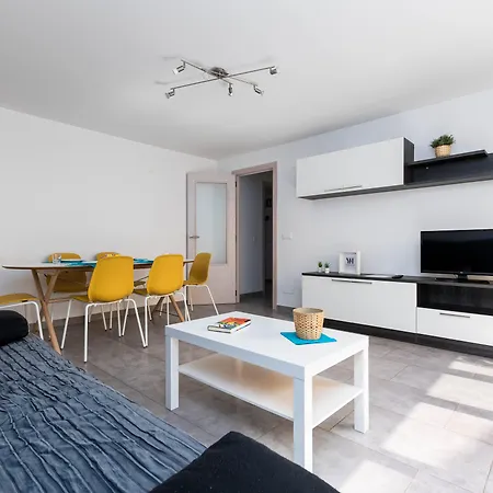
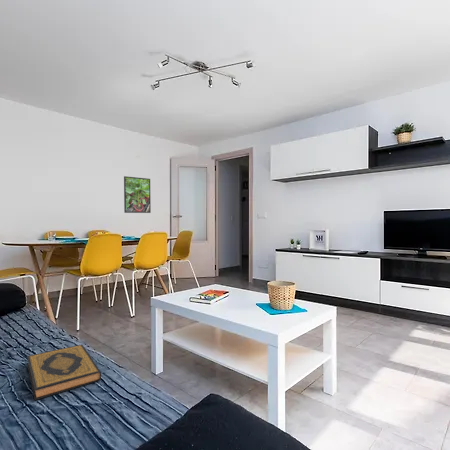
+ hardback book [26,344,102,401]
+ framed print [123,175,152,214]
